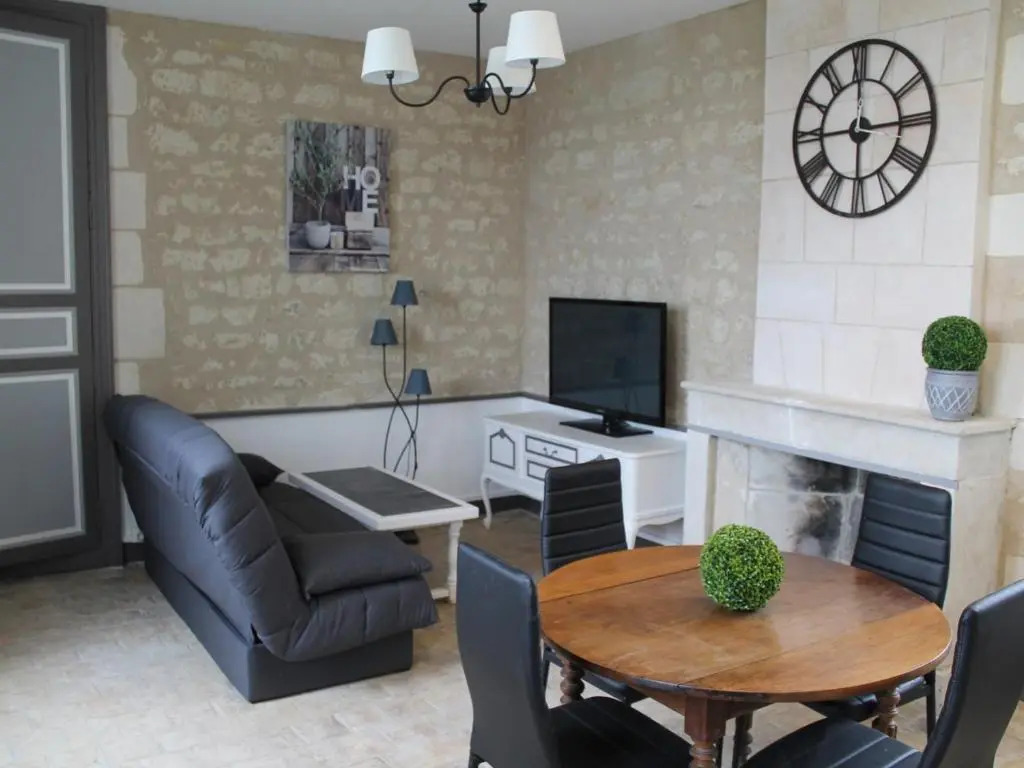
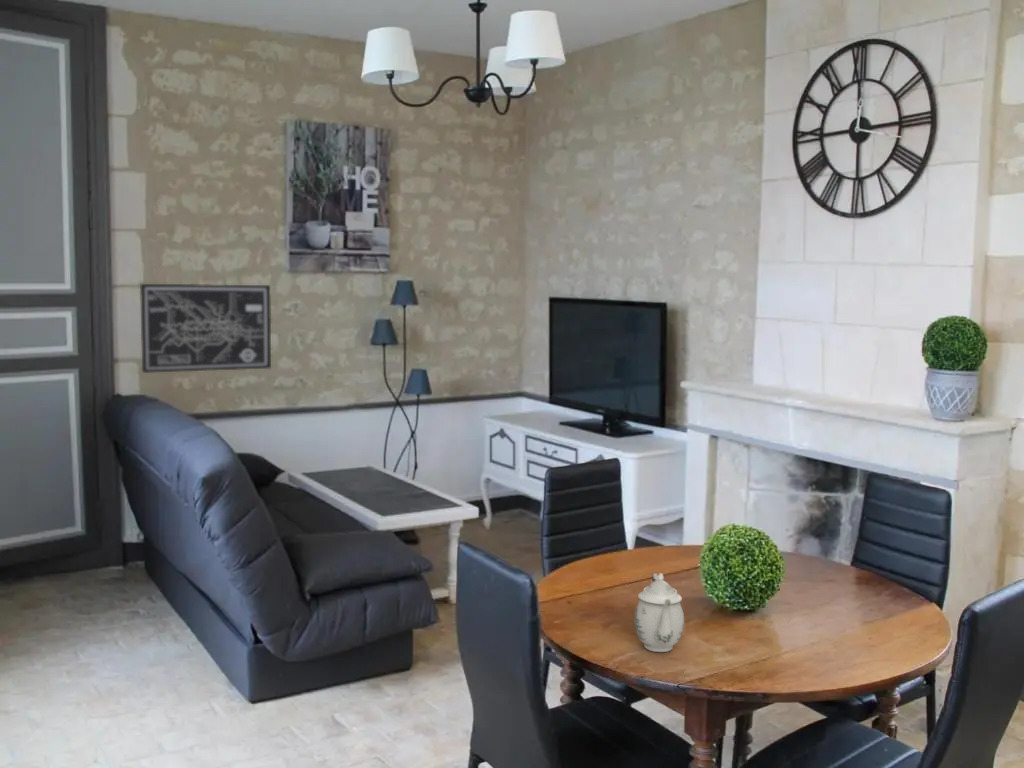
+ teapot [633,572,685,653]
+ wall art [139,283,272,374]
